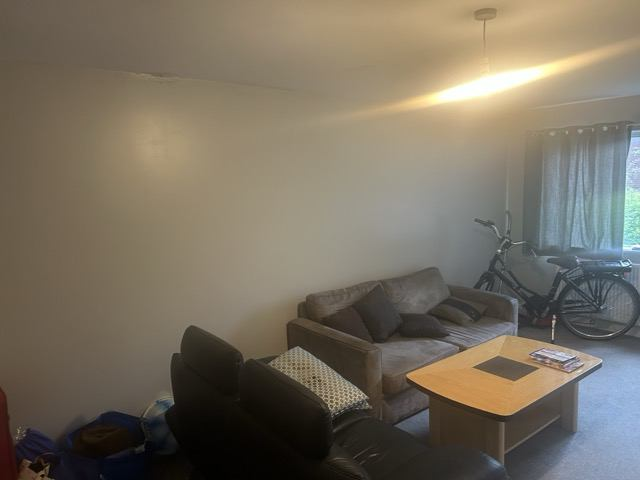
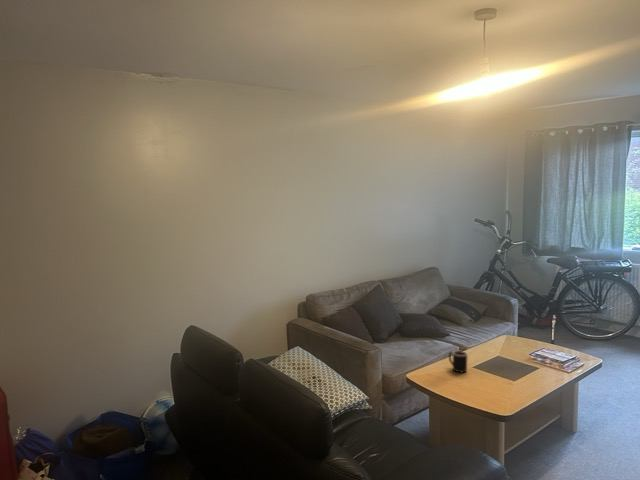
+ mug [448,350,469,374]
